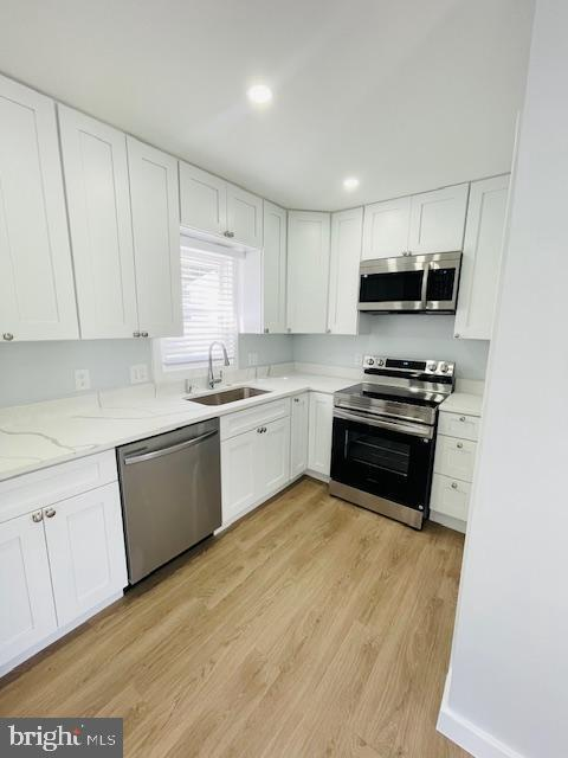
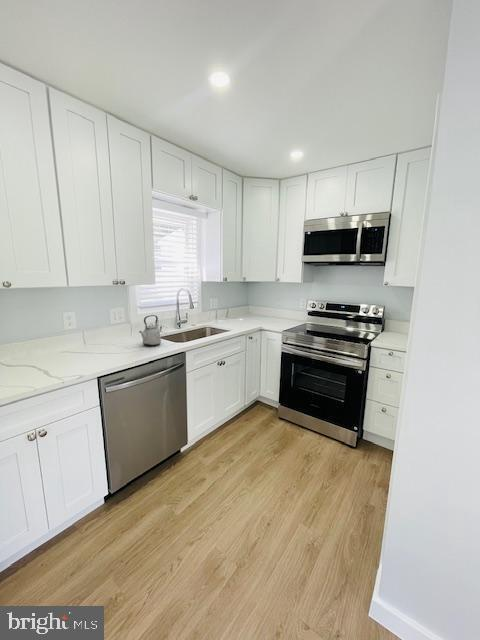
+ kettle [138,314,162,347]
